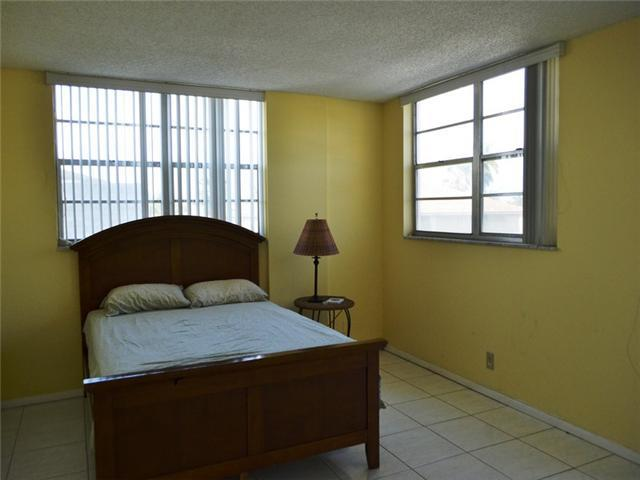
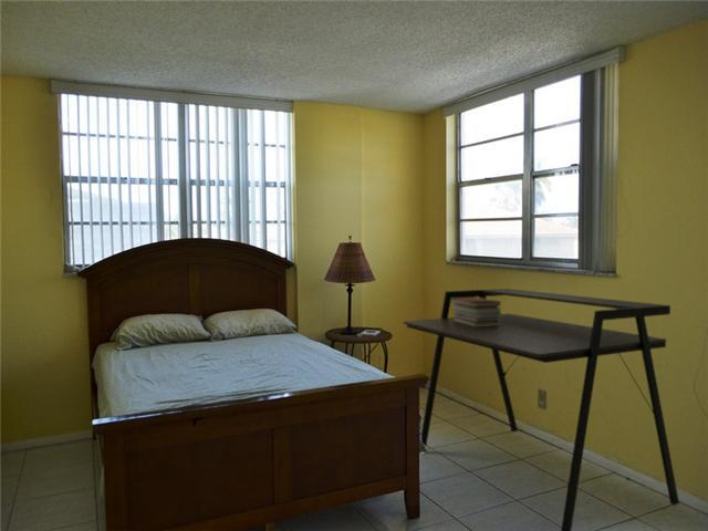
+ desk [403,288,680,531]
+ book stack [450,296,502,326]
